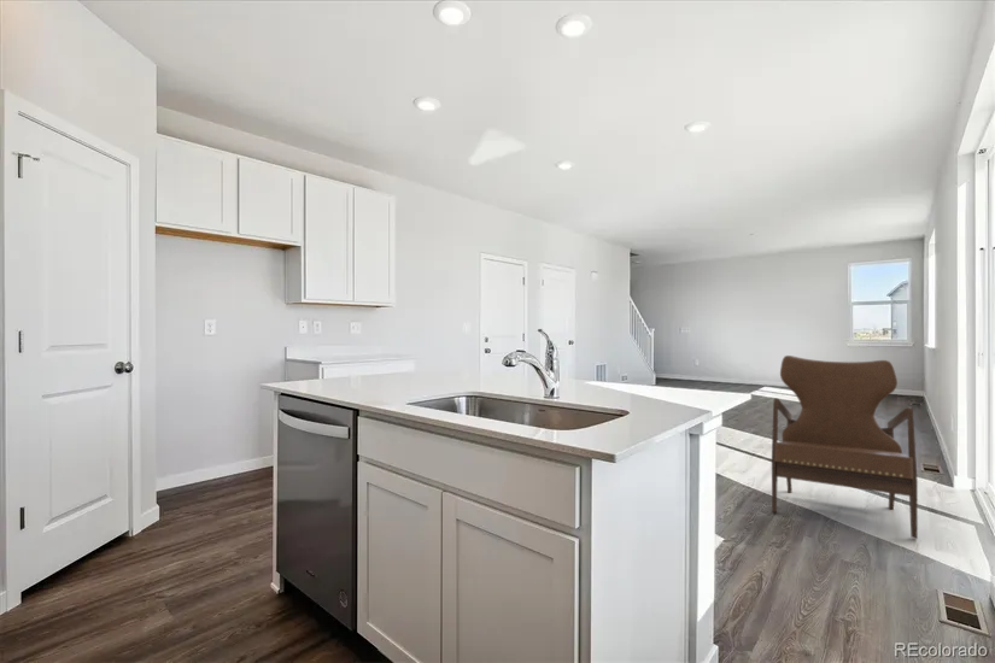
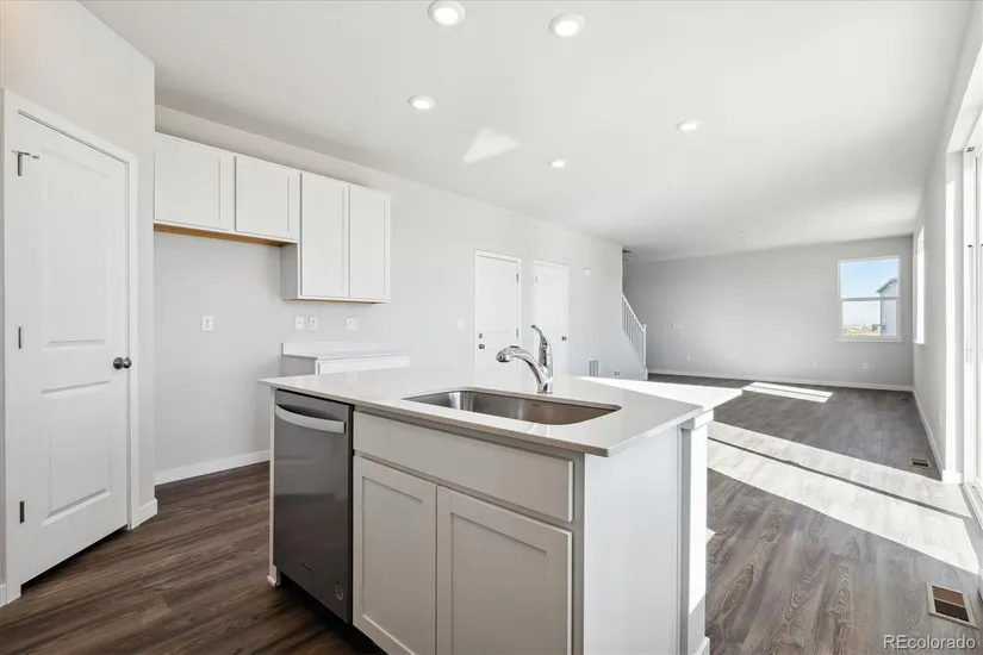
- armchair [771,354,919,540]
